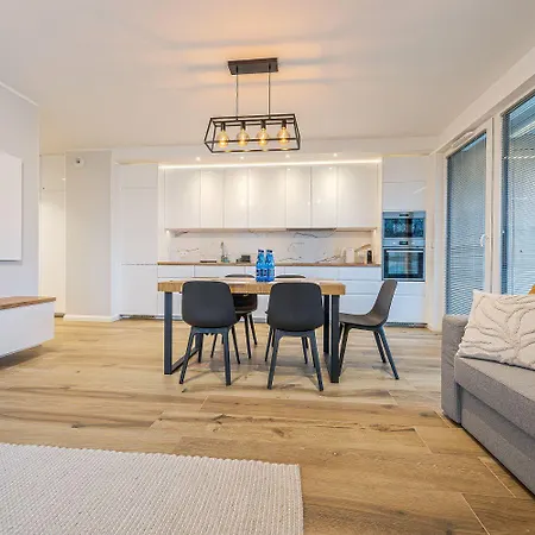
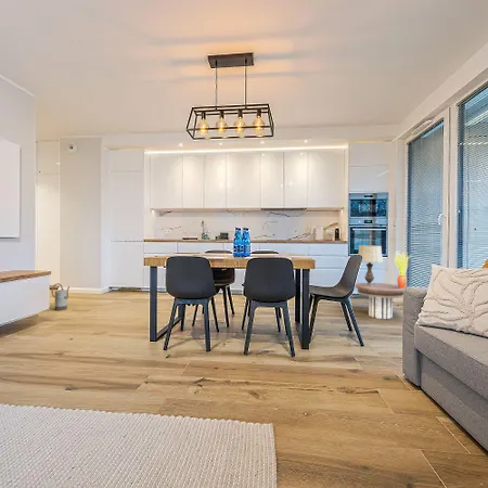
+ potted plant [393,249,412,290]
+ side table [354,282,407,320]
+ table lamp [357,244,384,286]
+ watering can [51,282,70,311]
